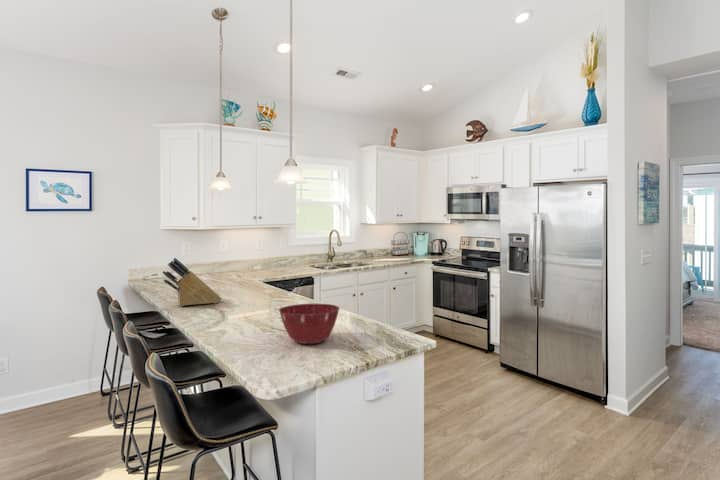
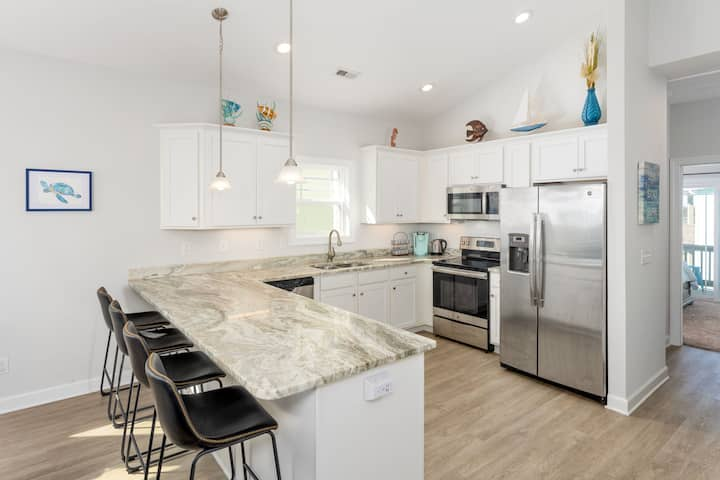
- knife block [161,257,223,307]
- mixing bowl [278,303,341,345]
